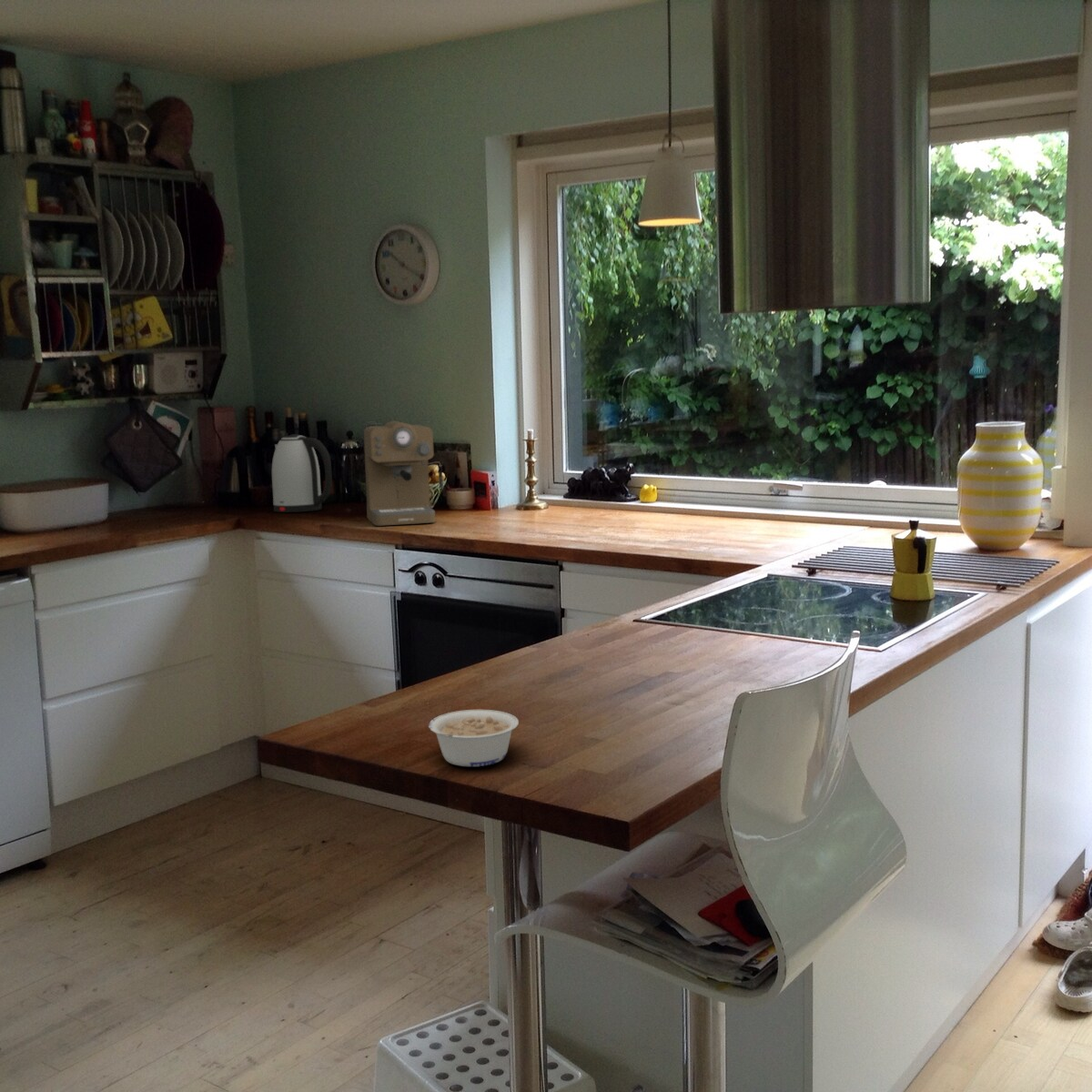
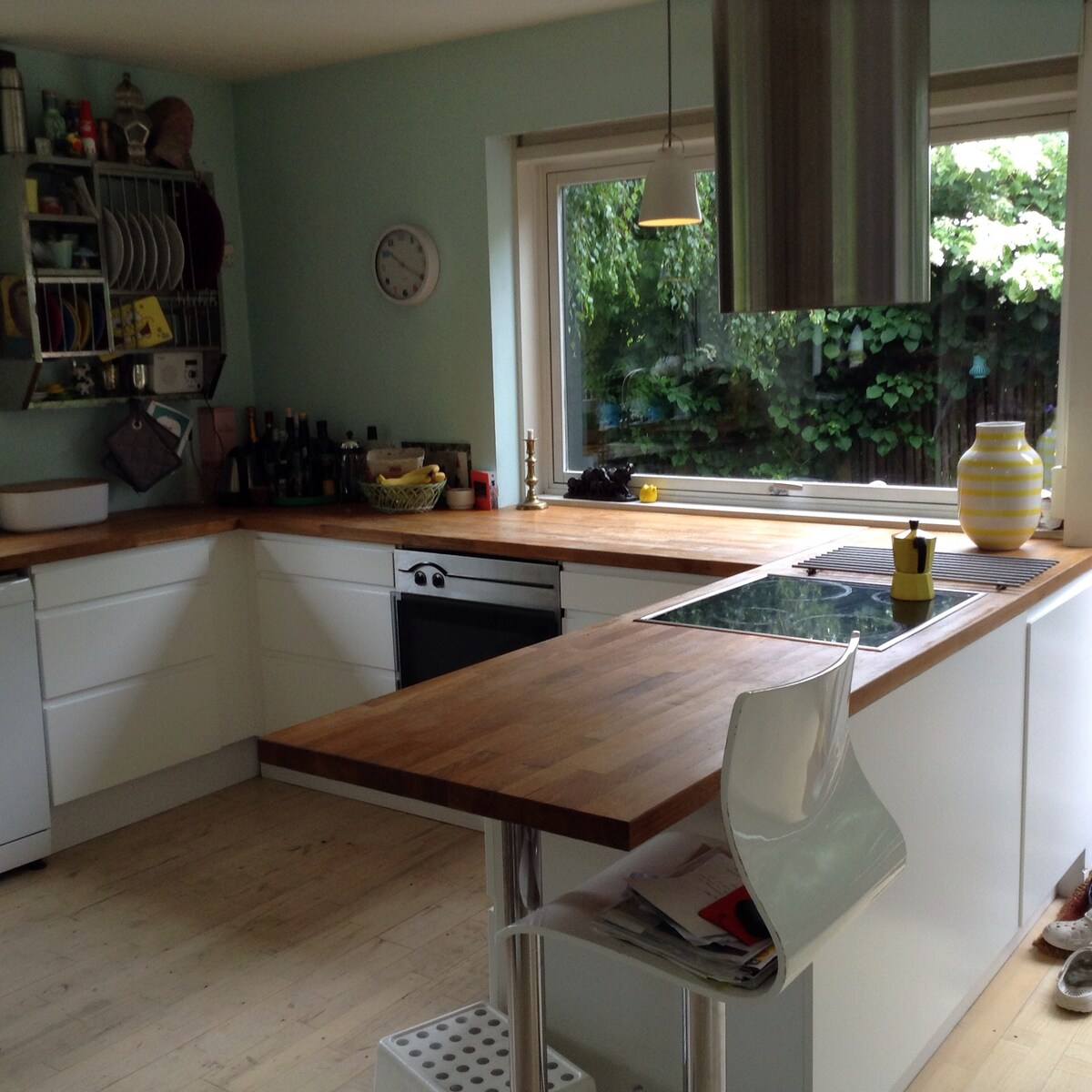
- coffee maker [363,420,444,527]
- kettle [271,433,333,513]
- legume [428,709,520,767]
